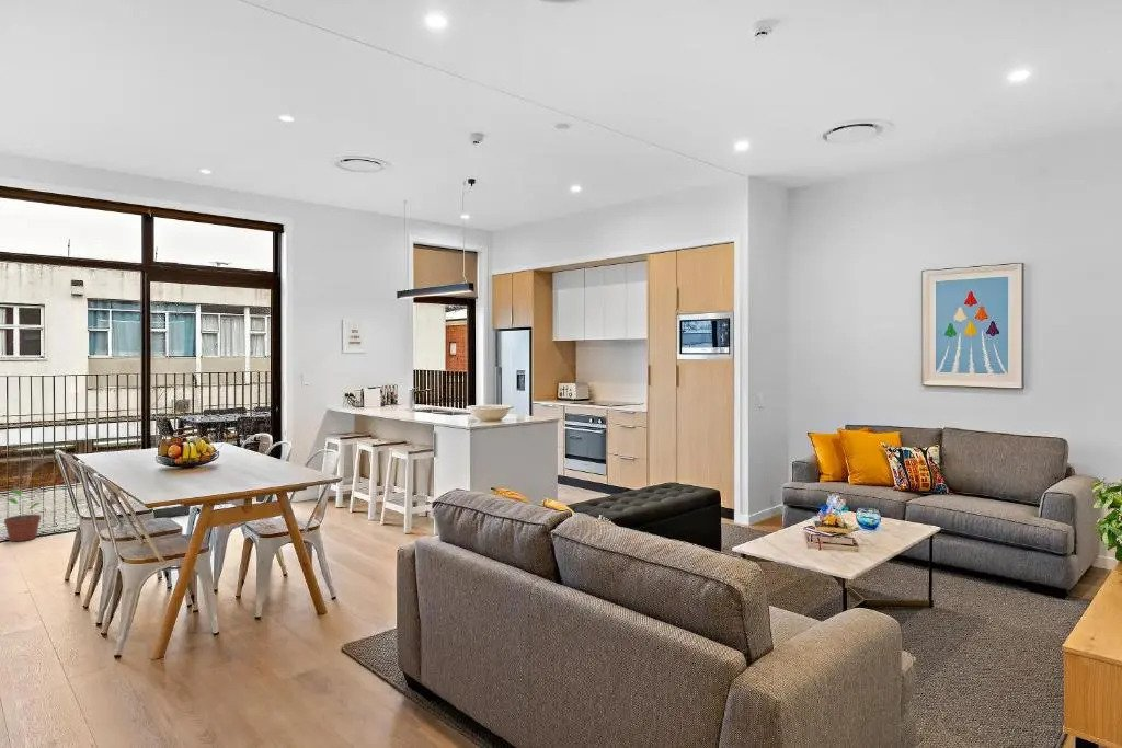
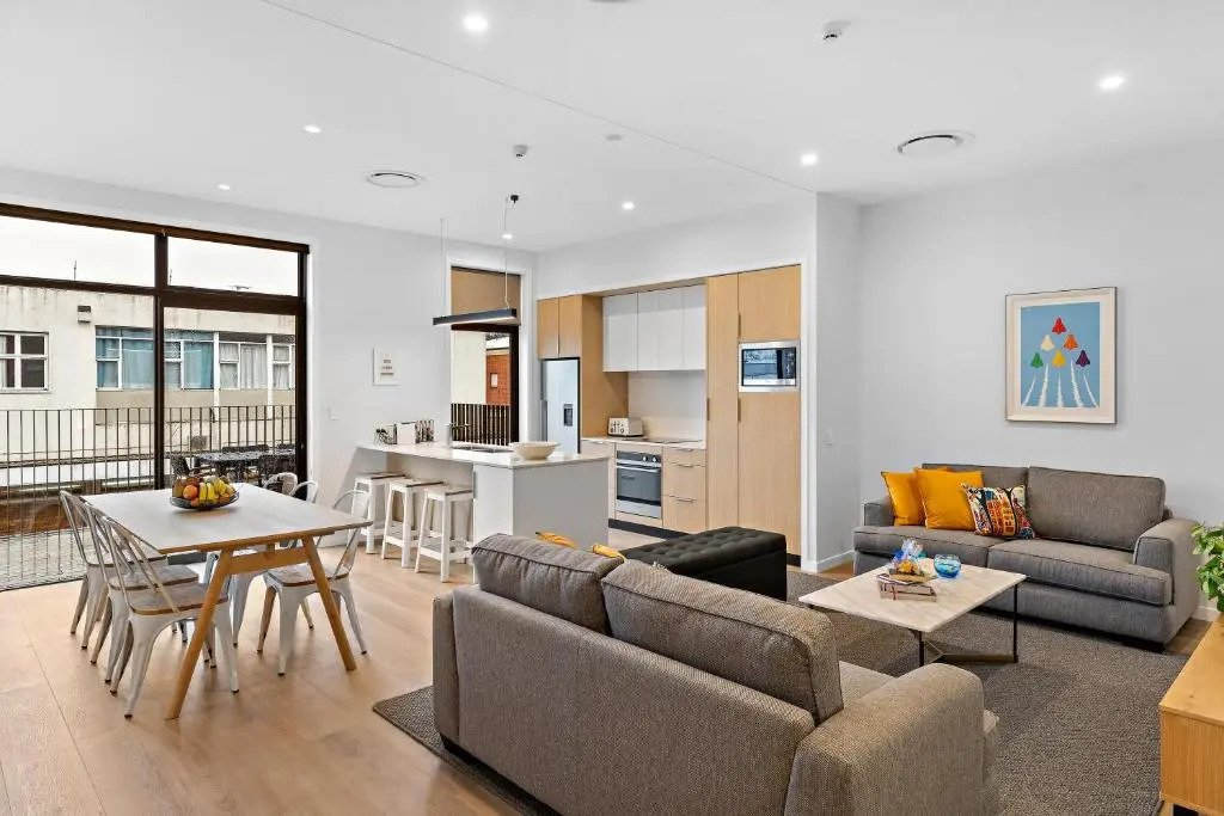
- potted plant [3,488,42,542]
